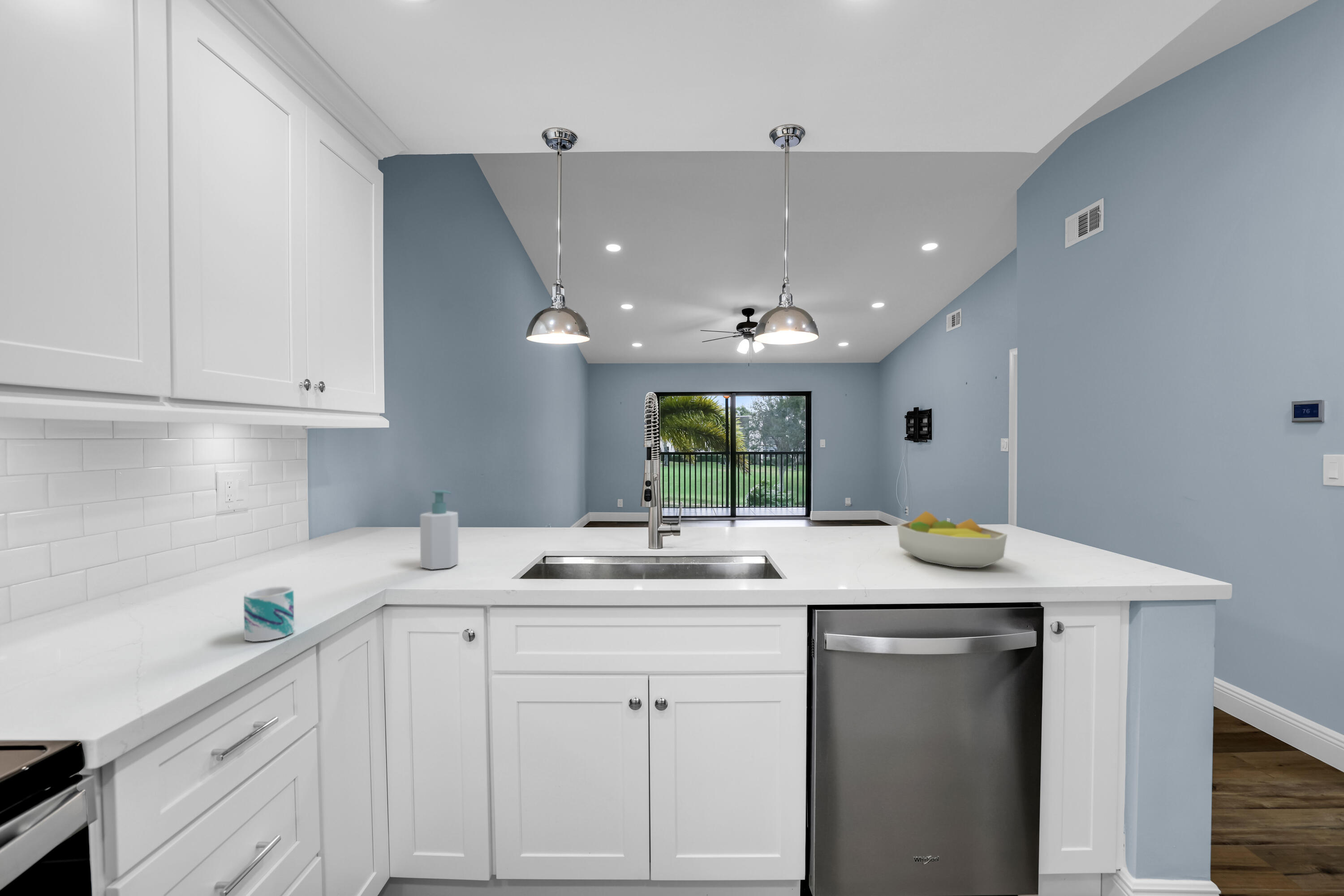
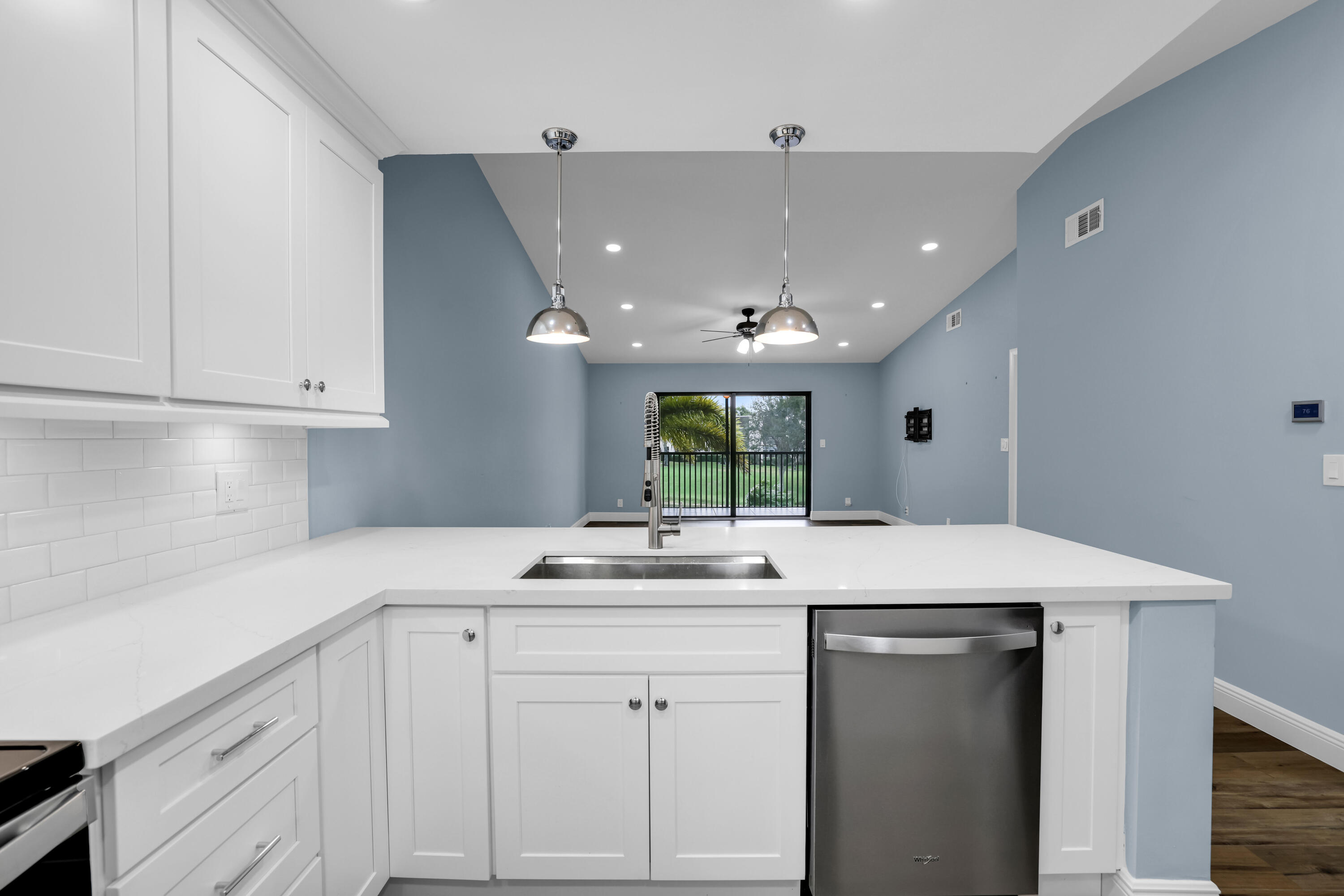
- soap bottle [420,490,459,570]
- fruit bowl [896,510,1008,569]
- mug [243,586,294,642]
